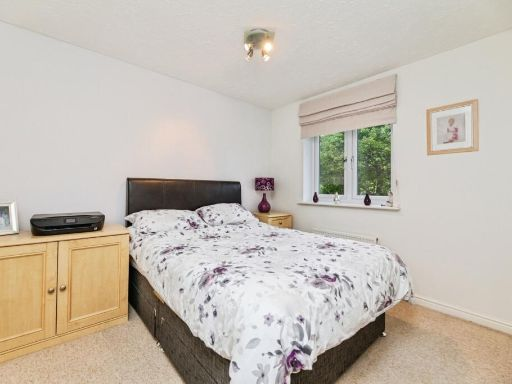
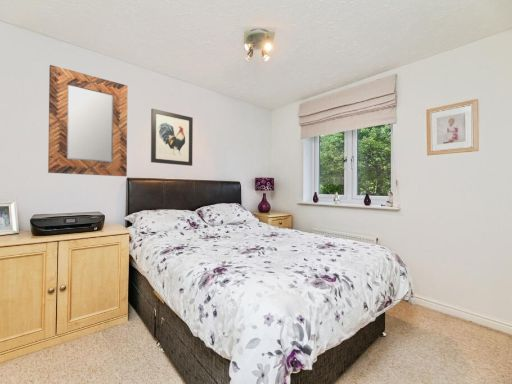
+ wall art [150,108,194,167]
+ home mirror [47,64,128,177]
